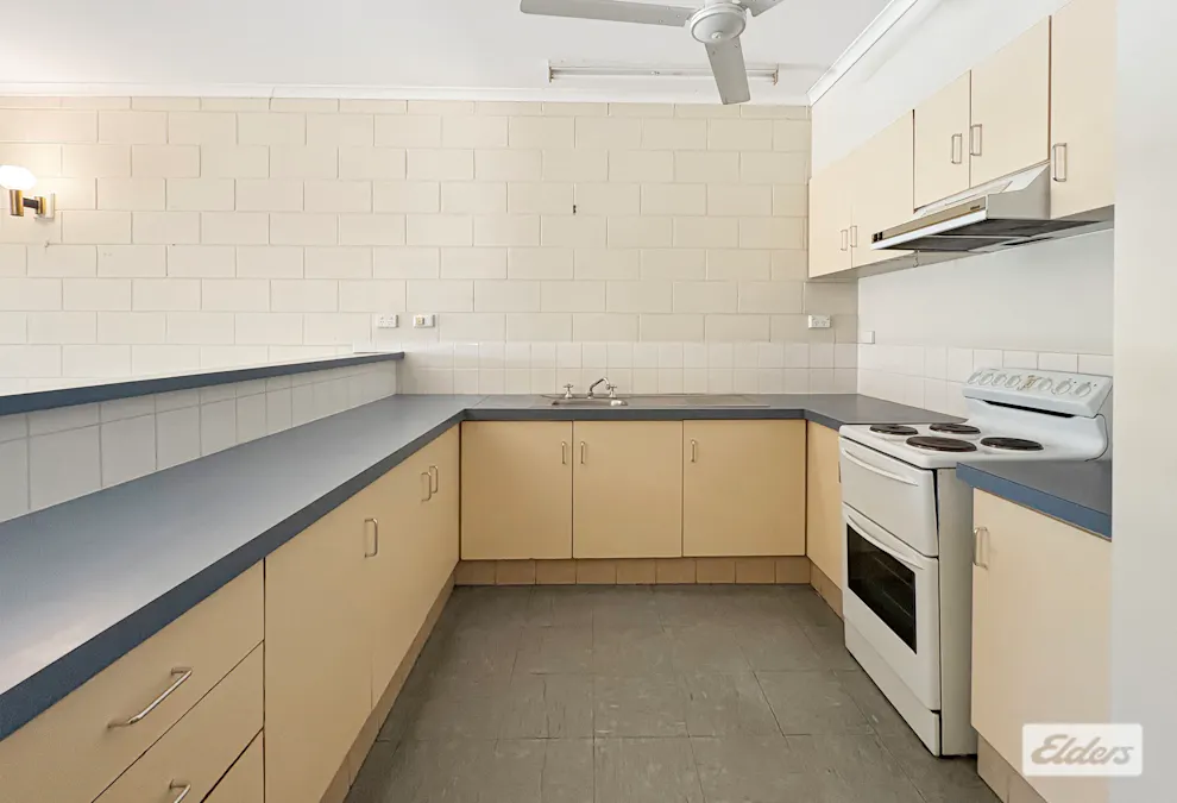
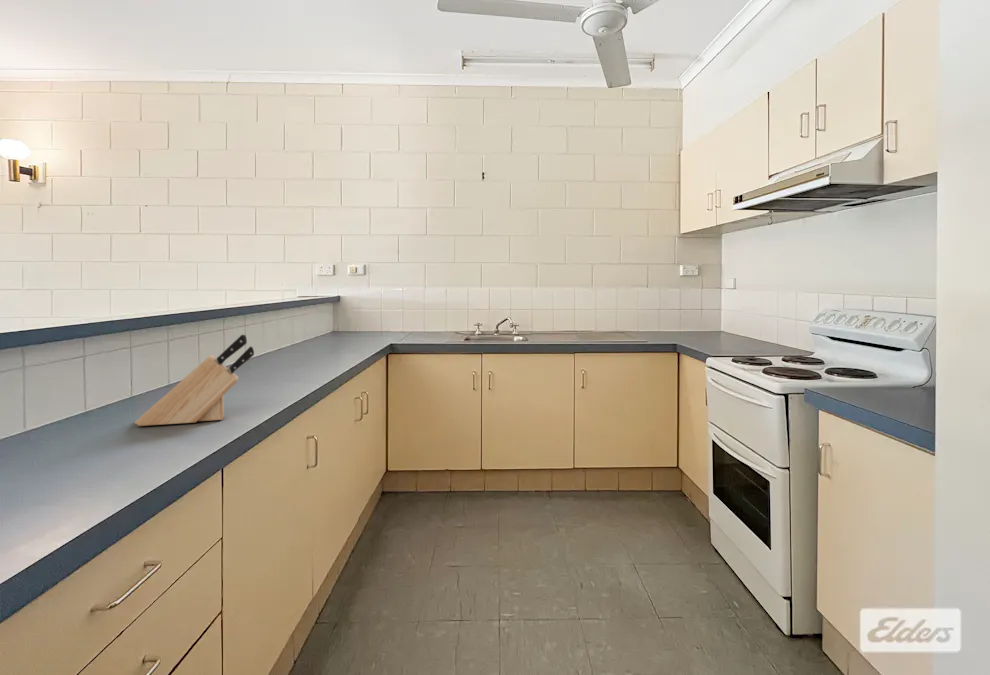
+ knife block [134,334,255,427]
